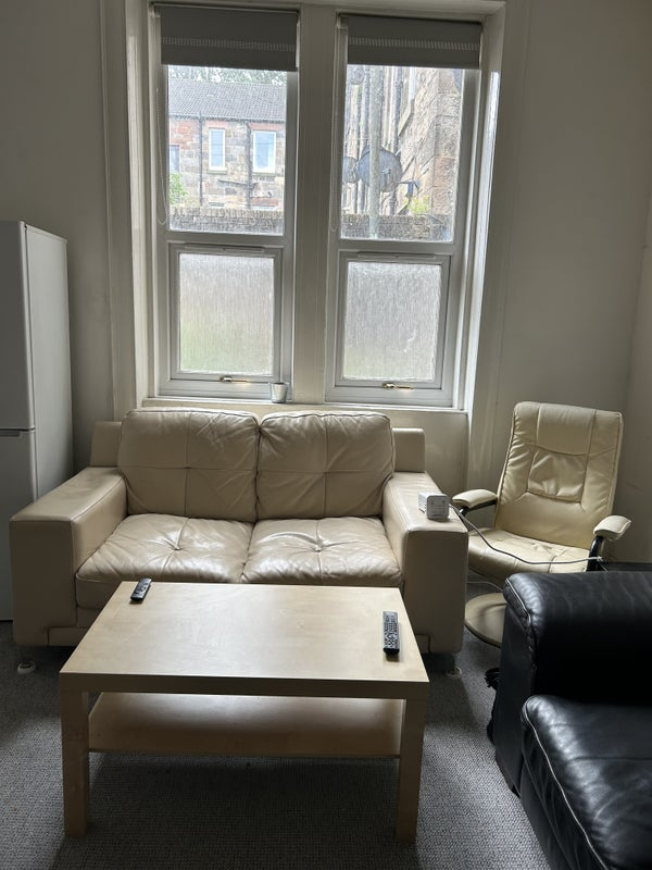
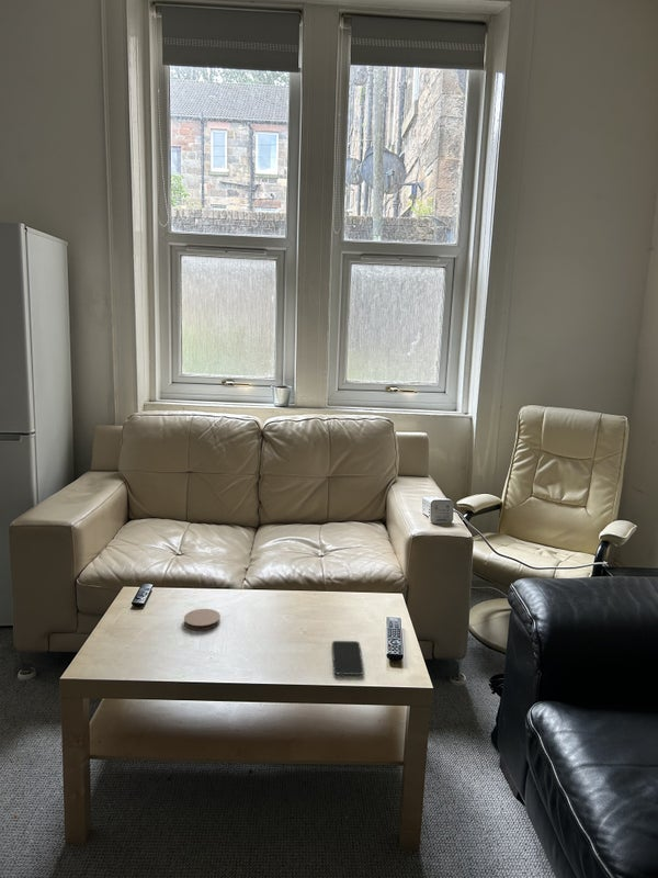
+ coaster [183,608,222,631]
+ smartphone [331,640,365,676]
